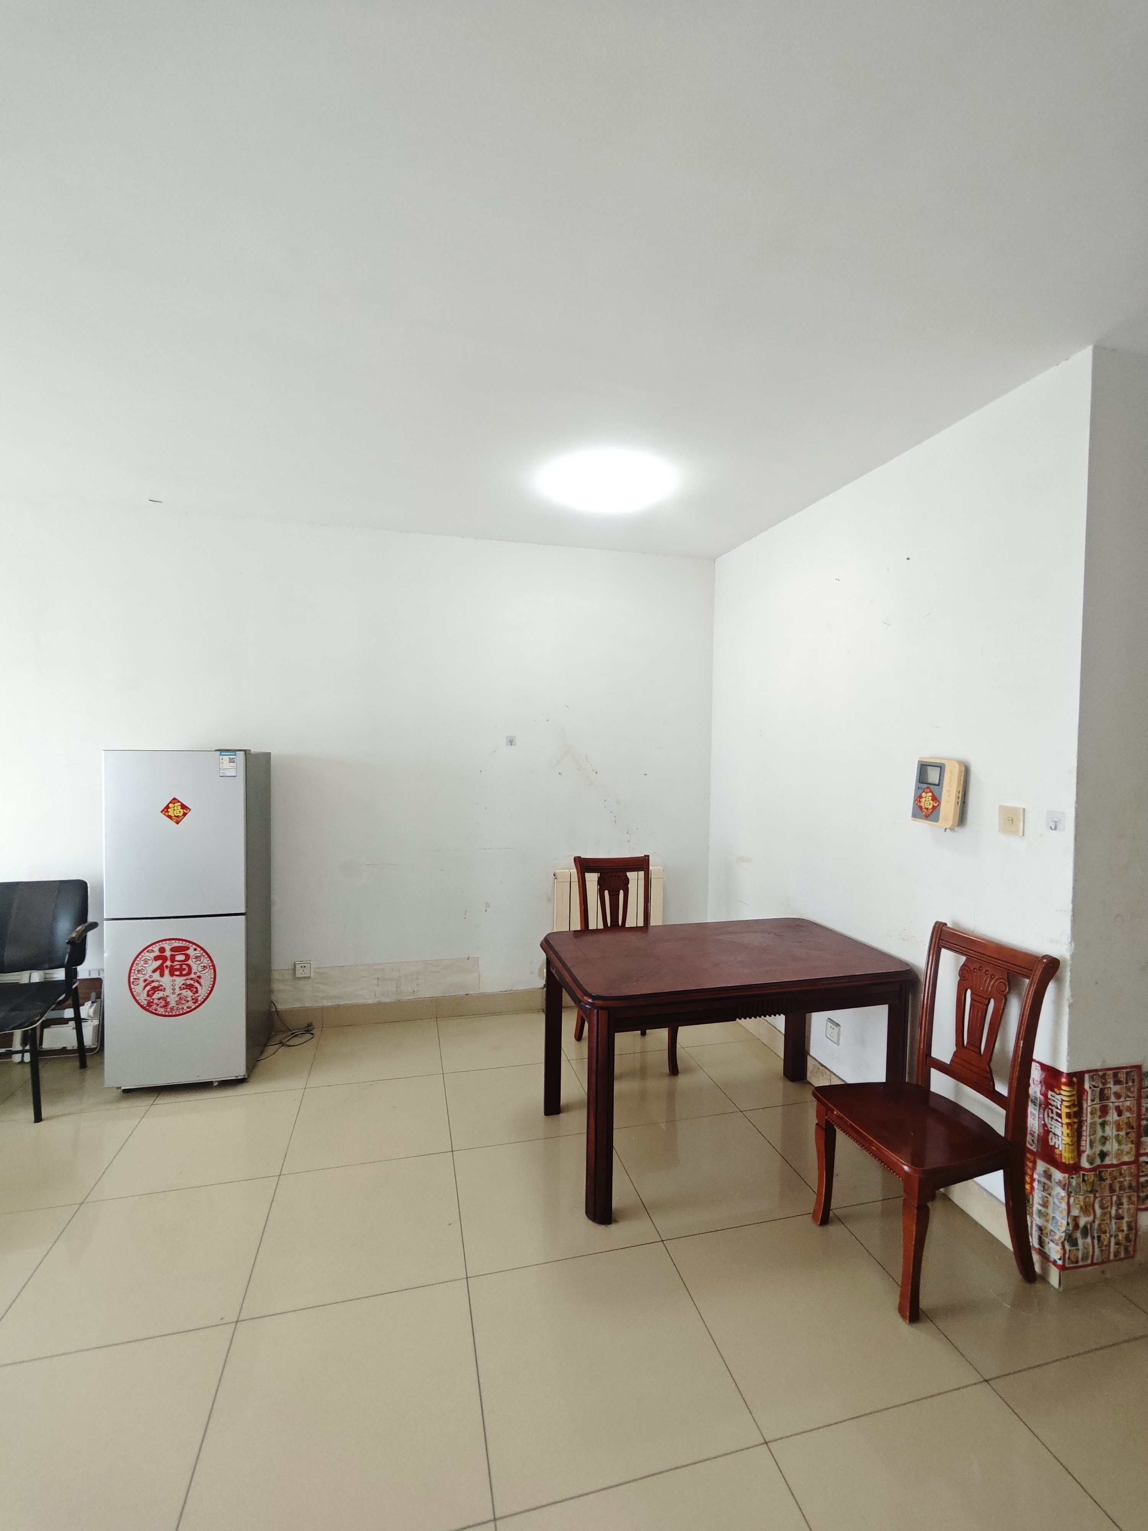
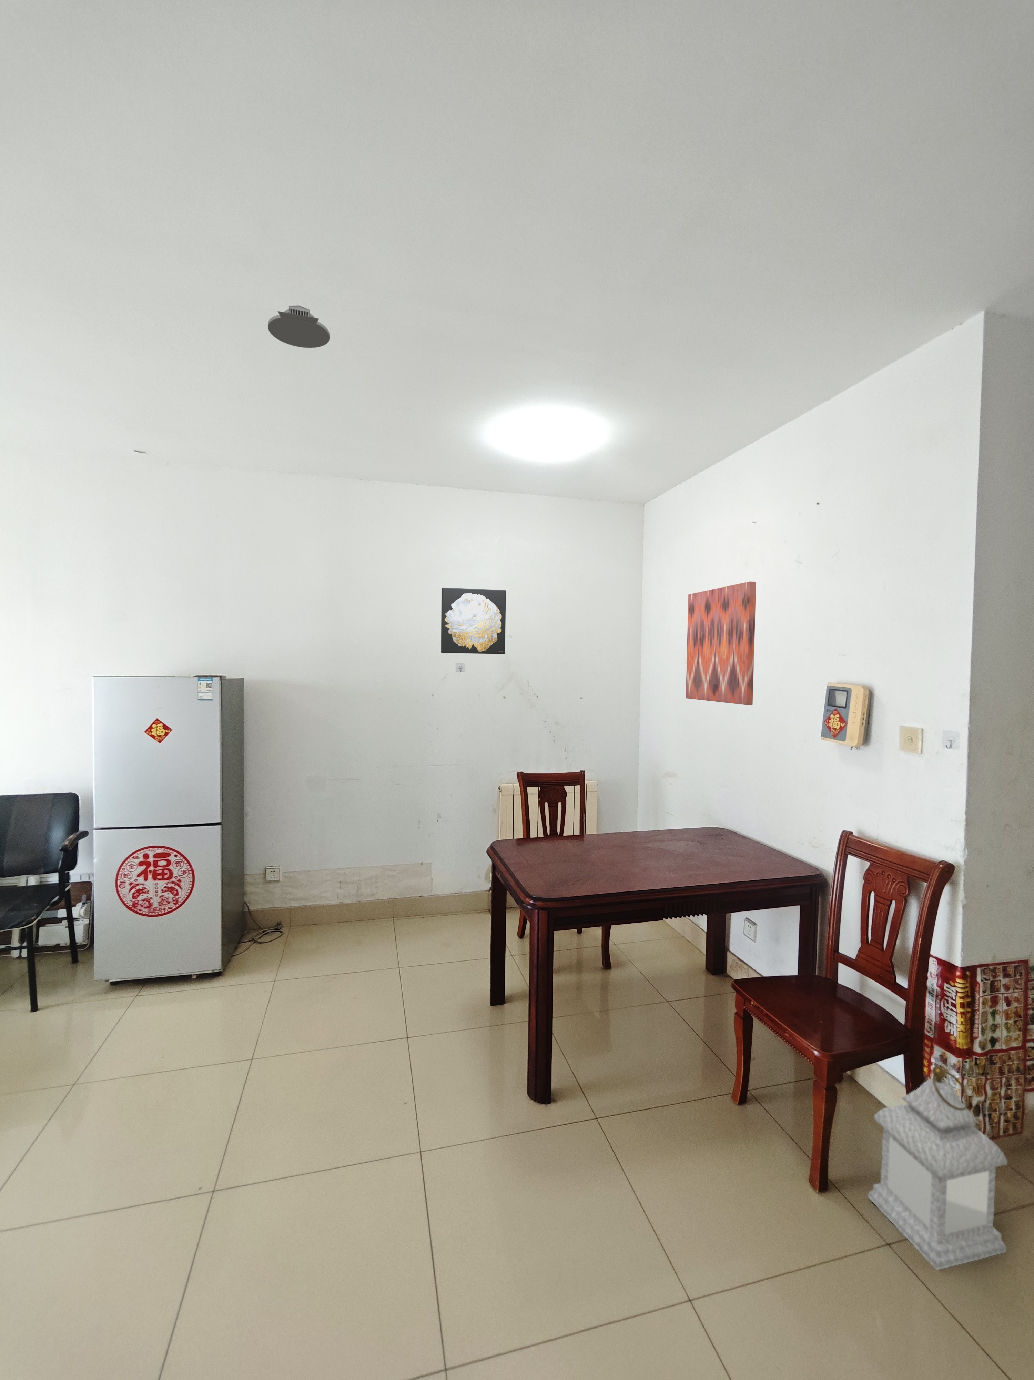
+ wall art [685,581,757,705]
+ wall art [441,587,506,654]
+ lantern [868,1066,1008,1270]
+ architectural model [267,305,330,349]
